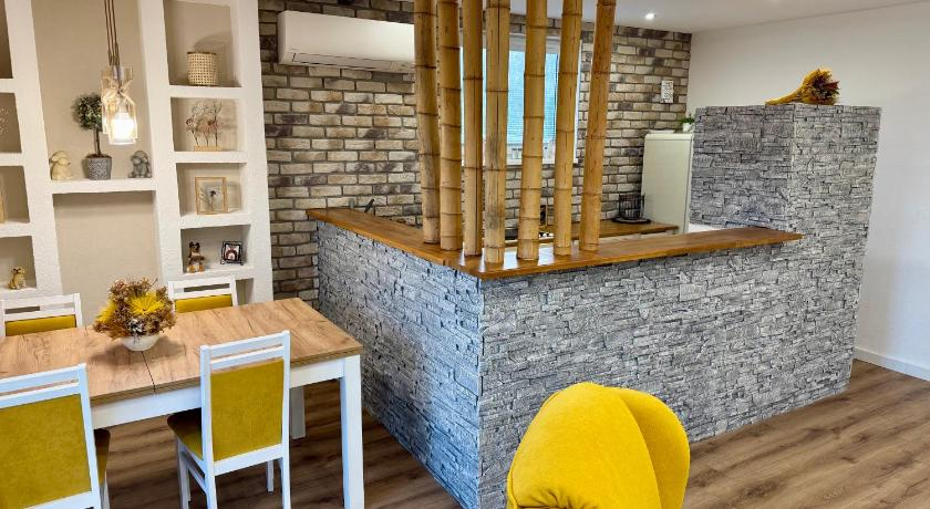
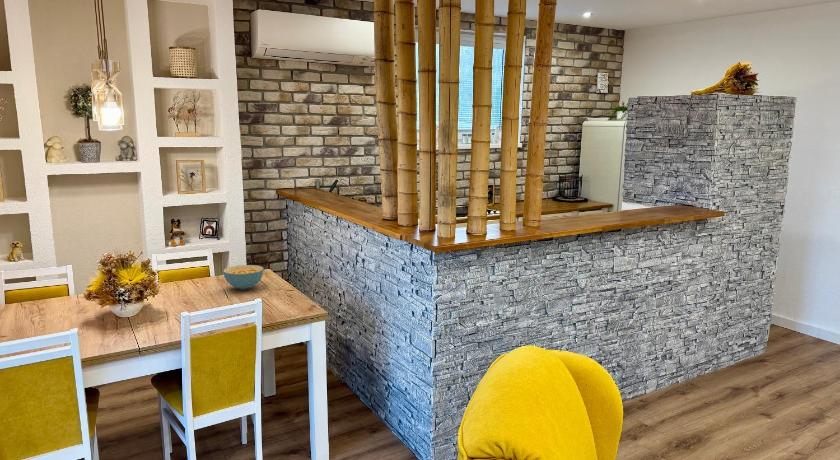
+ cereal bowl [222,264,264,291]
